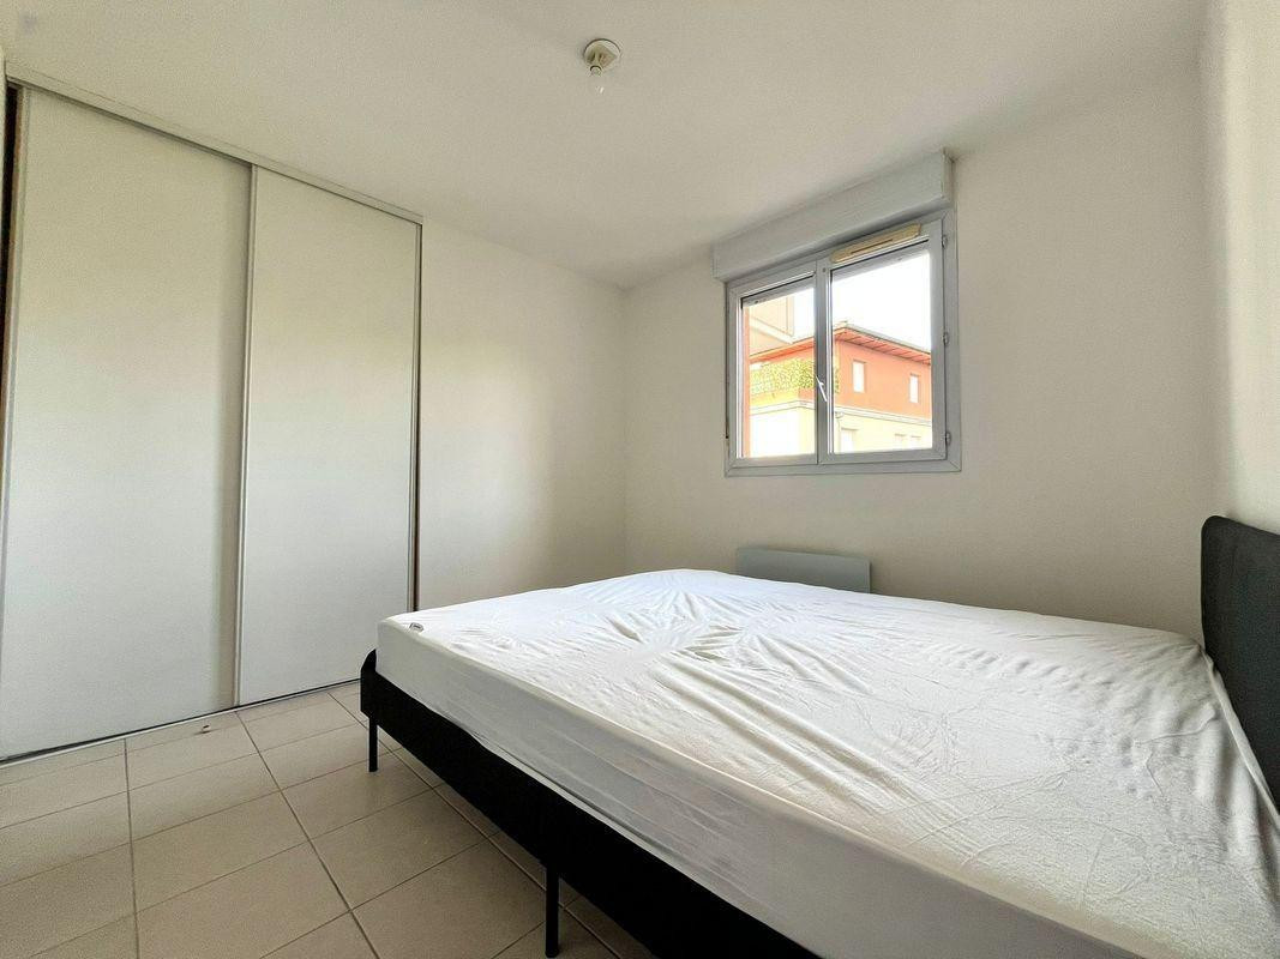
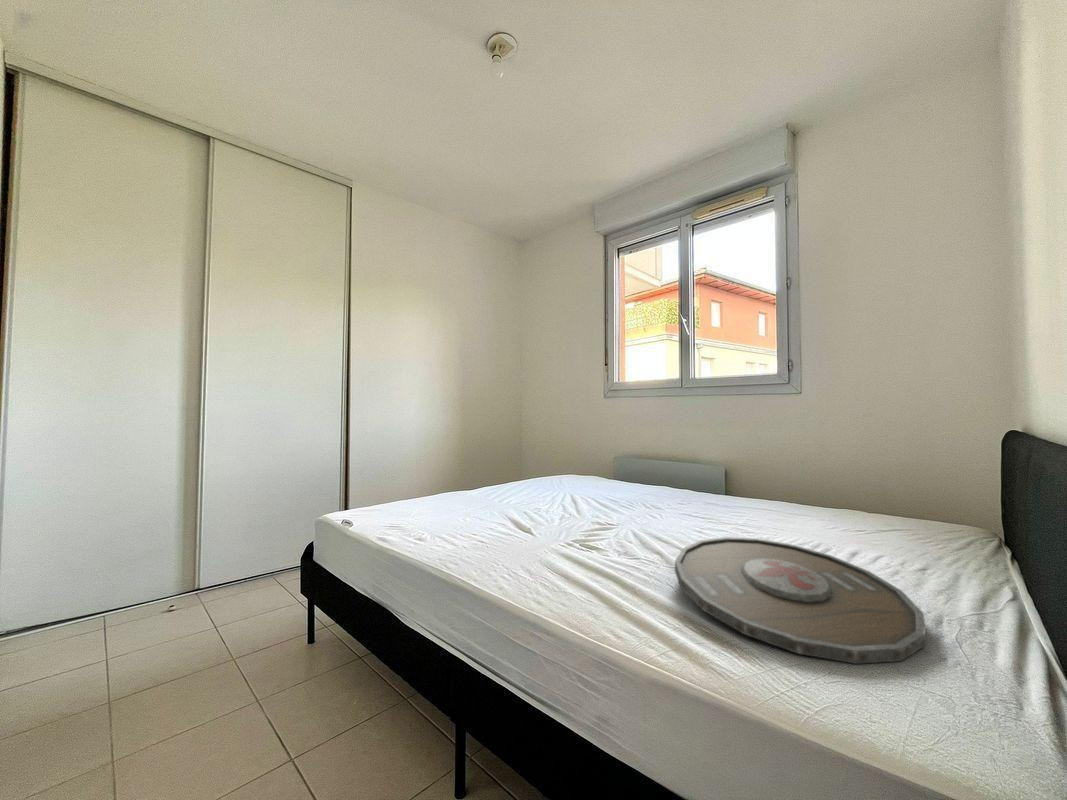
+ serving tray [674,536,927,665]
